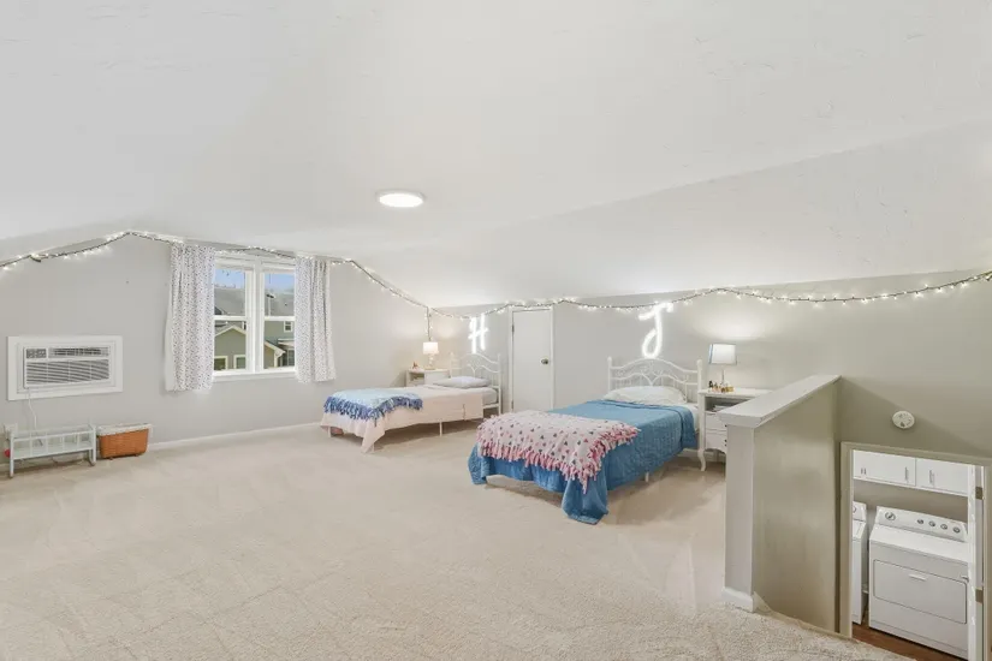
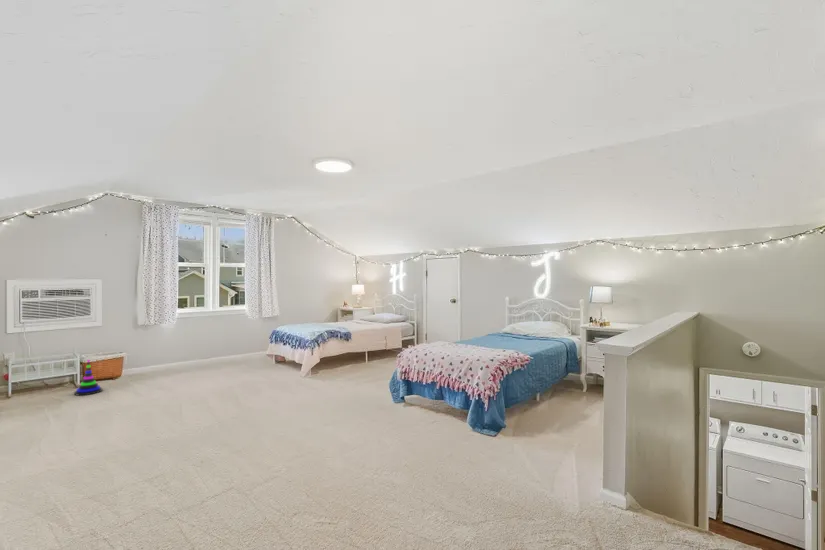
+ stacking toy [73,359,103,396]
